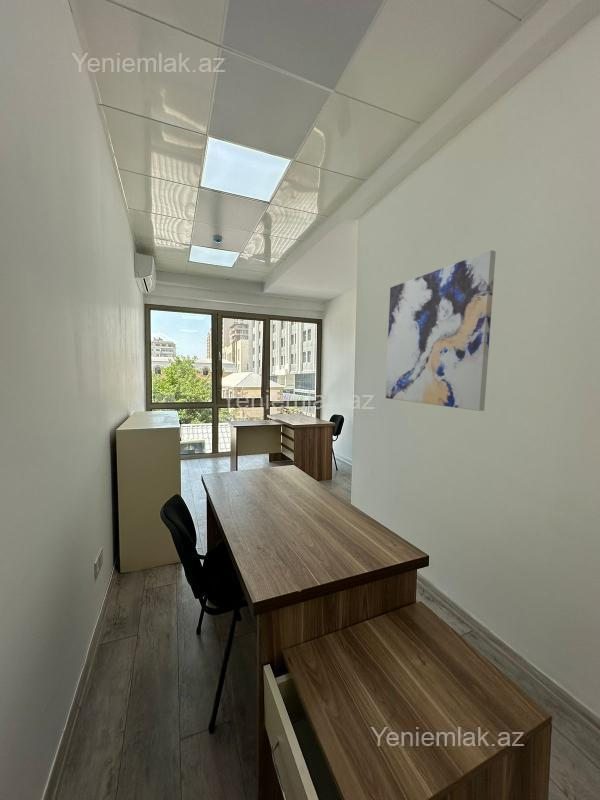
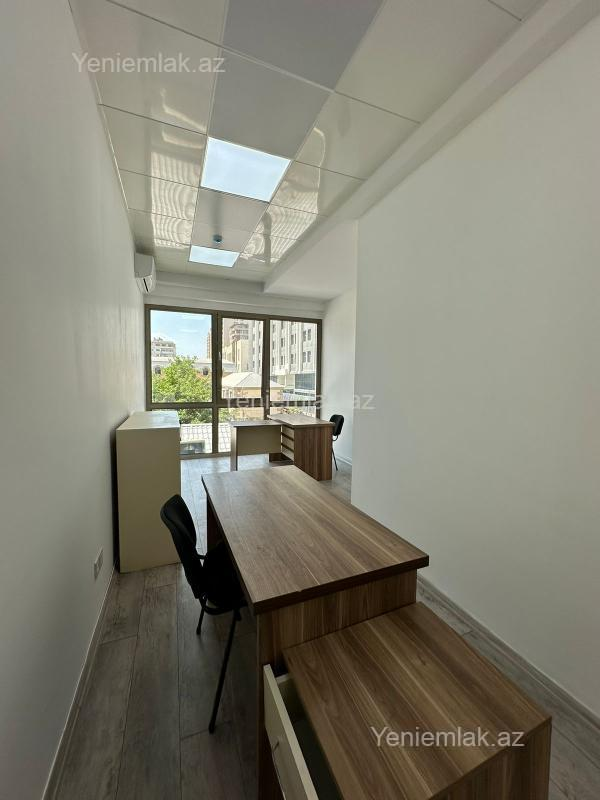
- wall art [384,249,497,412]
